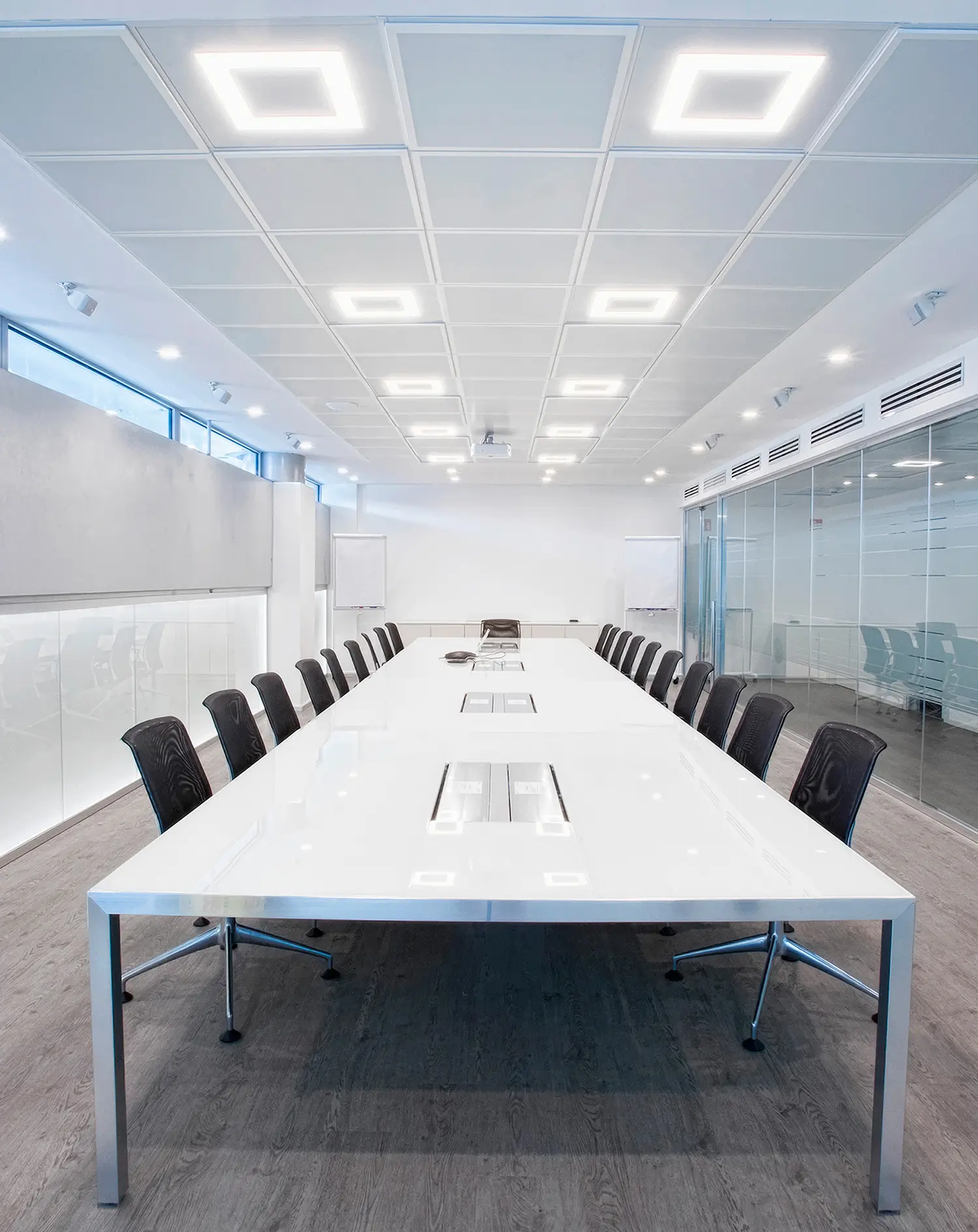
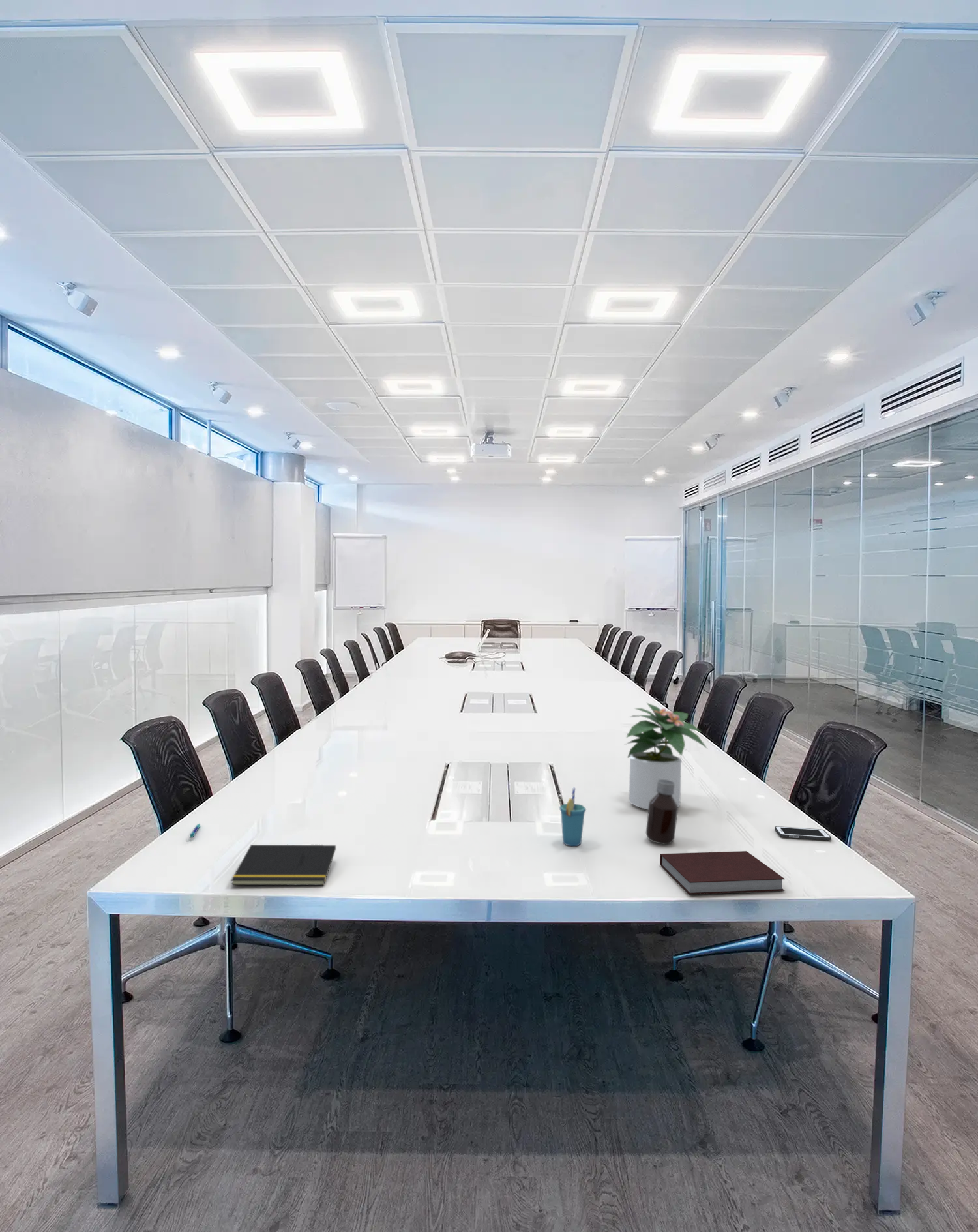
+ notebook [659,850,786,895]
+ potted plant [623,702,708,810]
+ bottle [645,779,679,845]
+ cup [559,787,587,847]
+ pen [189,823,201,839]
+ cell phone [774,826,832,841]
+ notepad [230,844,336,886]
